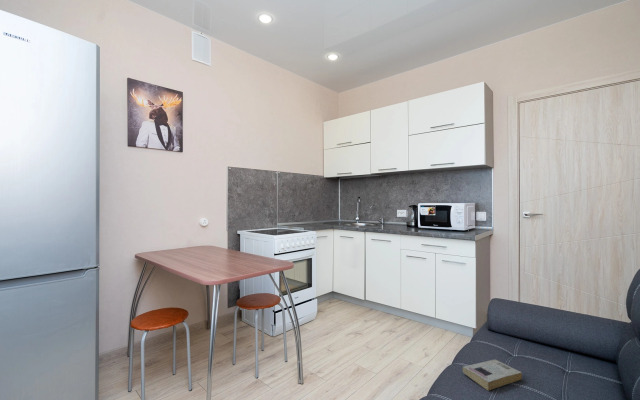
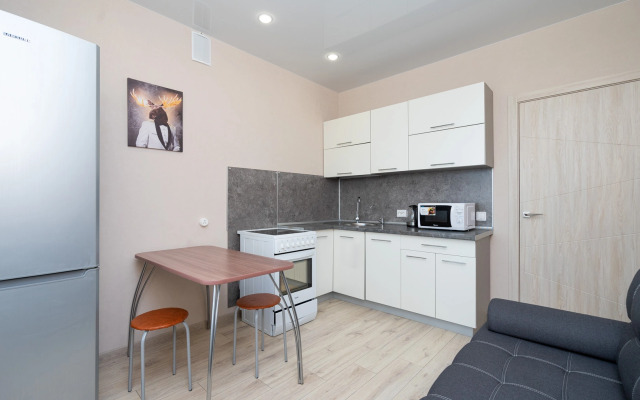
- book [462,359,523,392]
